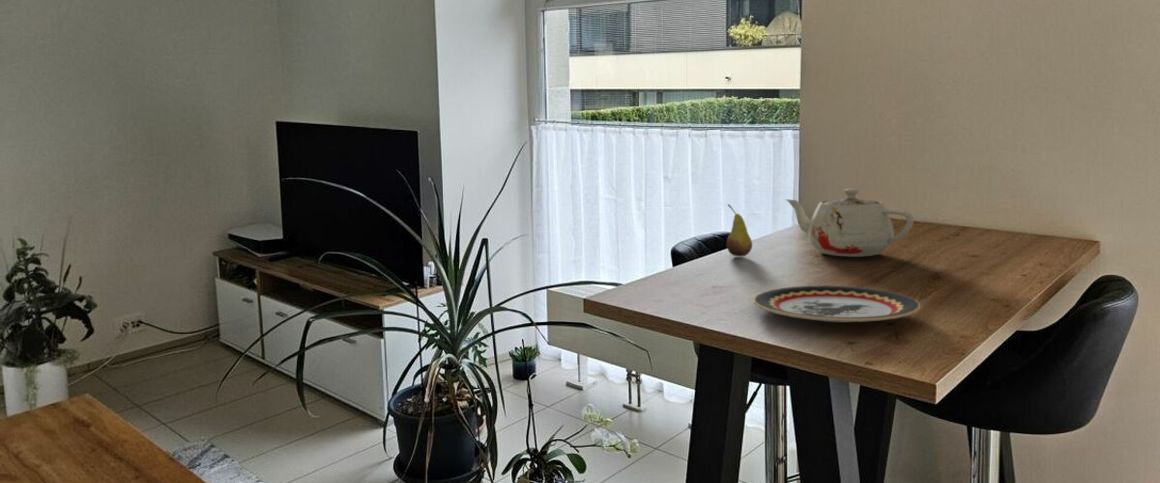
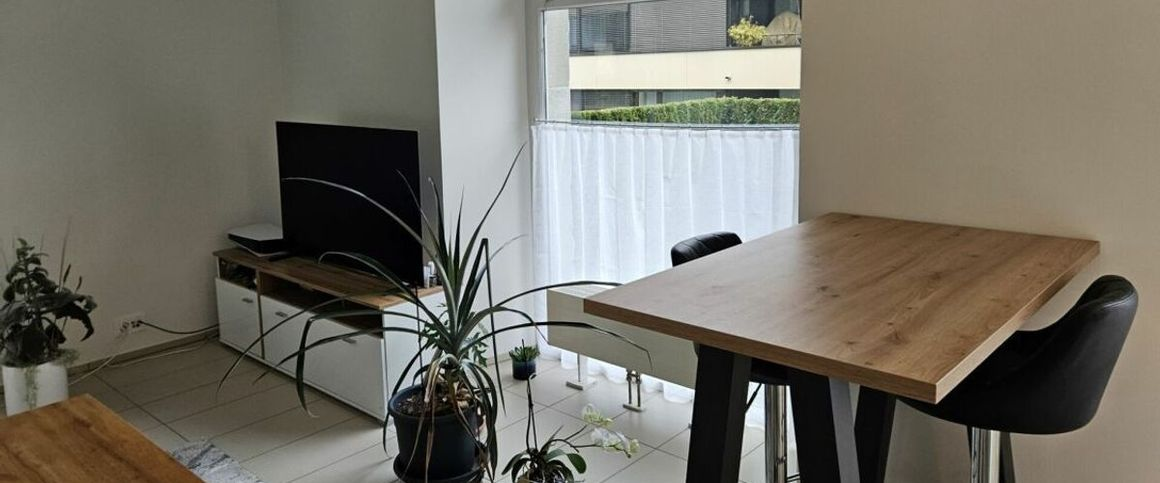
- teapot [785,188,915,258]
- fruit [726,203,753,258]
- plate [752,285,921,323]
